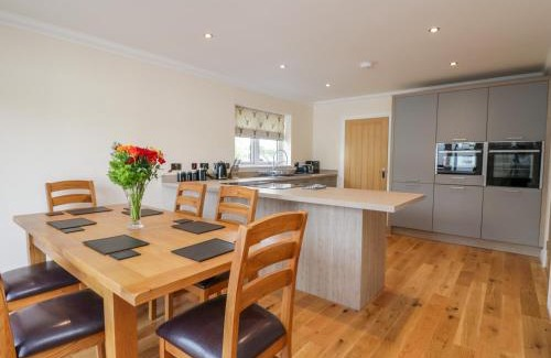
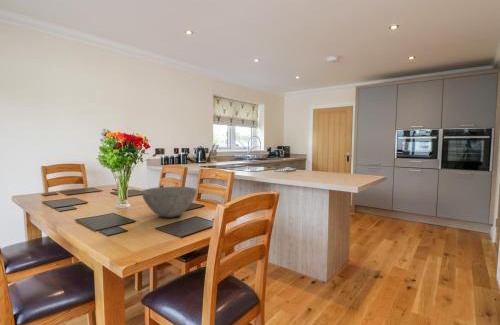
+ bowl [141,186,198,218]
